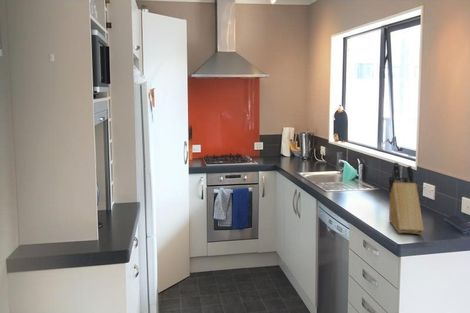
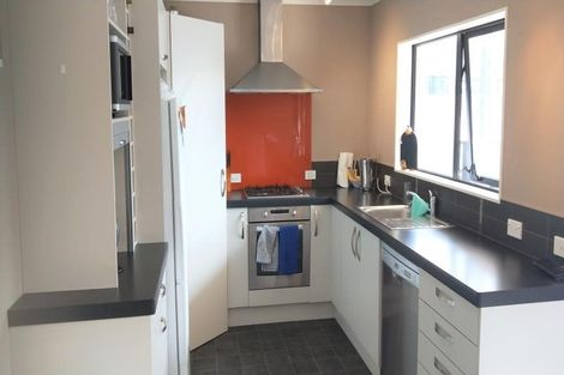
- knife block [388,161,425,235]
